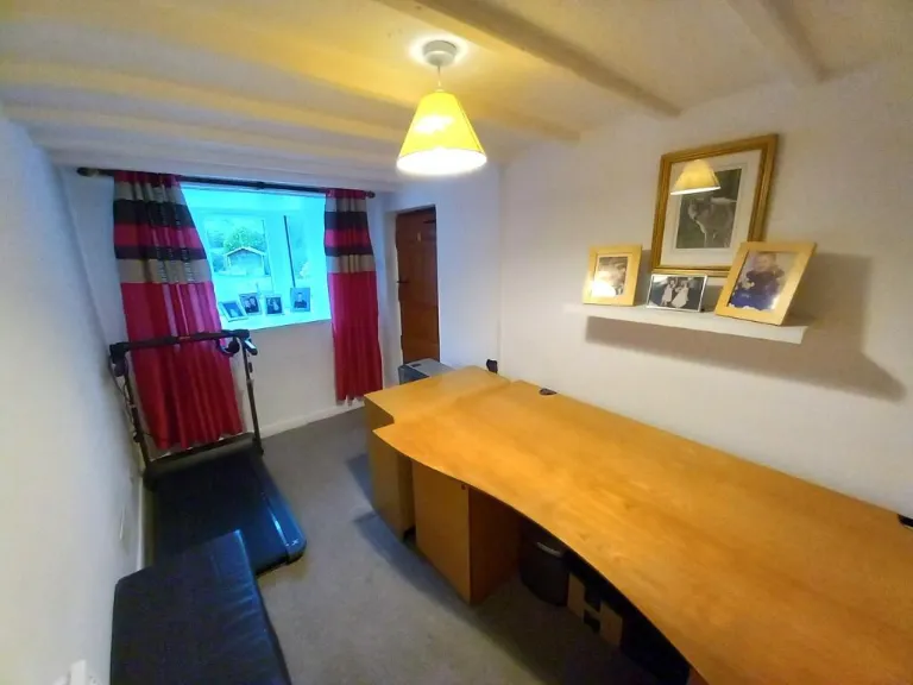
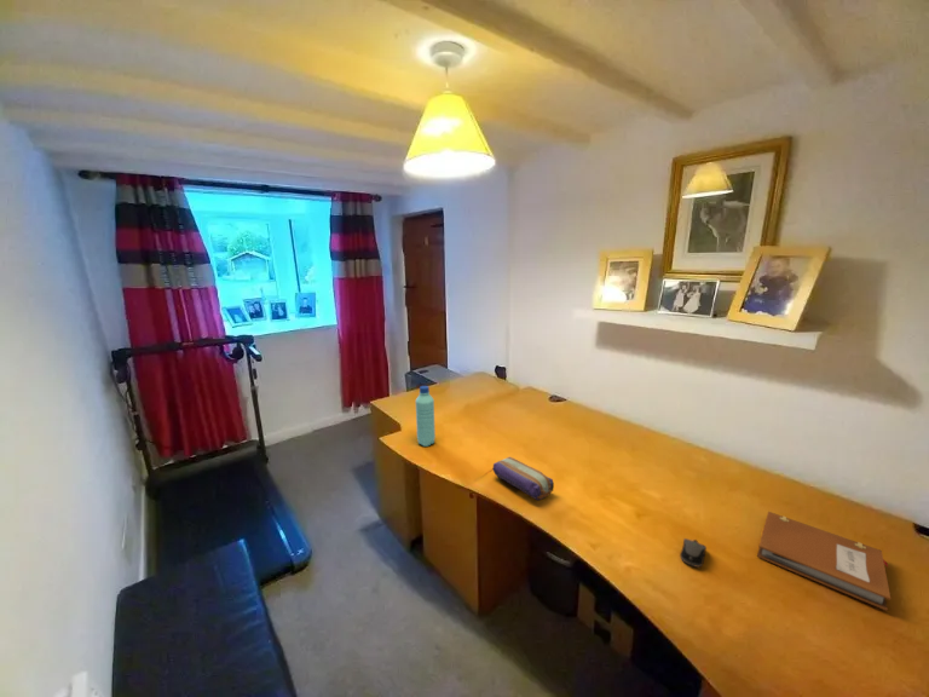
+ computer mouse [679,537,708,569]
+ pencil case [492,456,555,501]
+ notebook [756,511,892,611]
+ water bottle [415,385,437,448]
